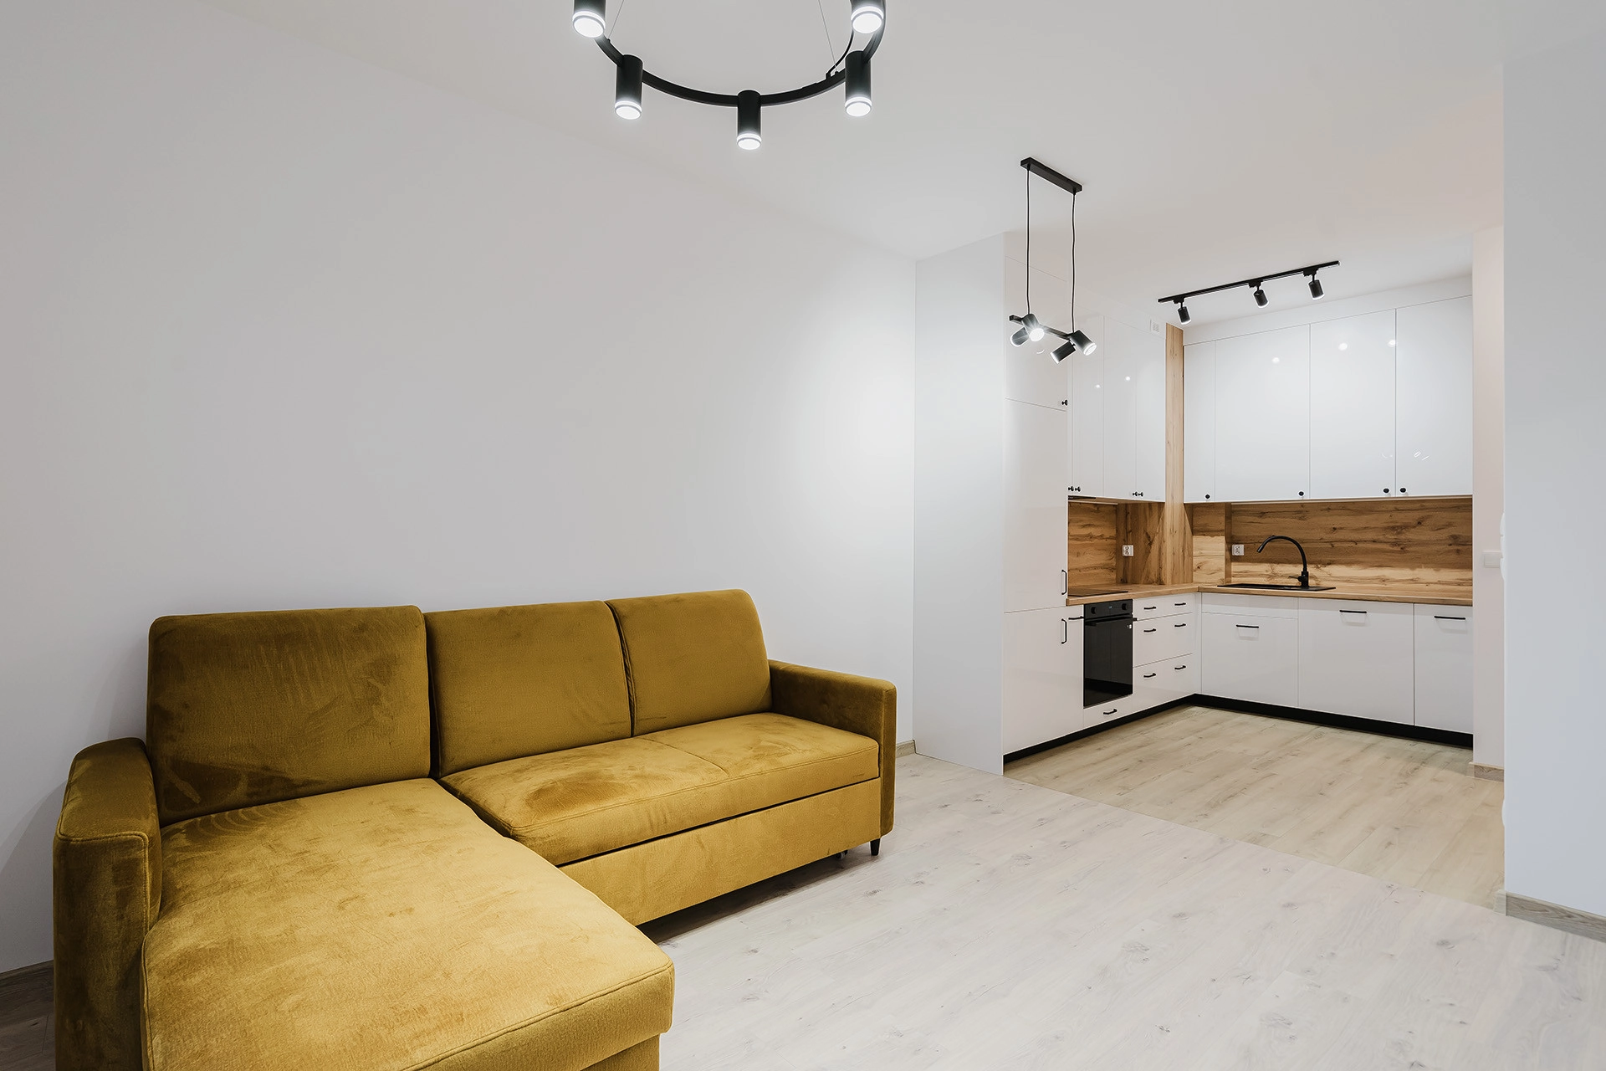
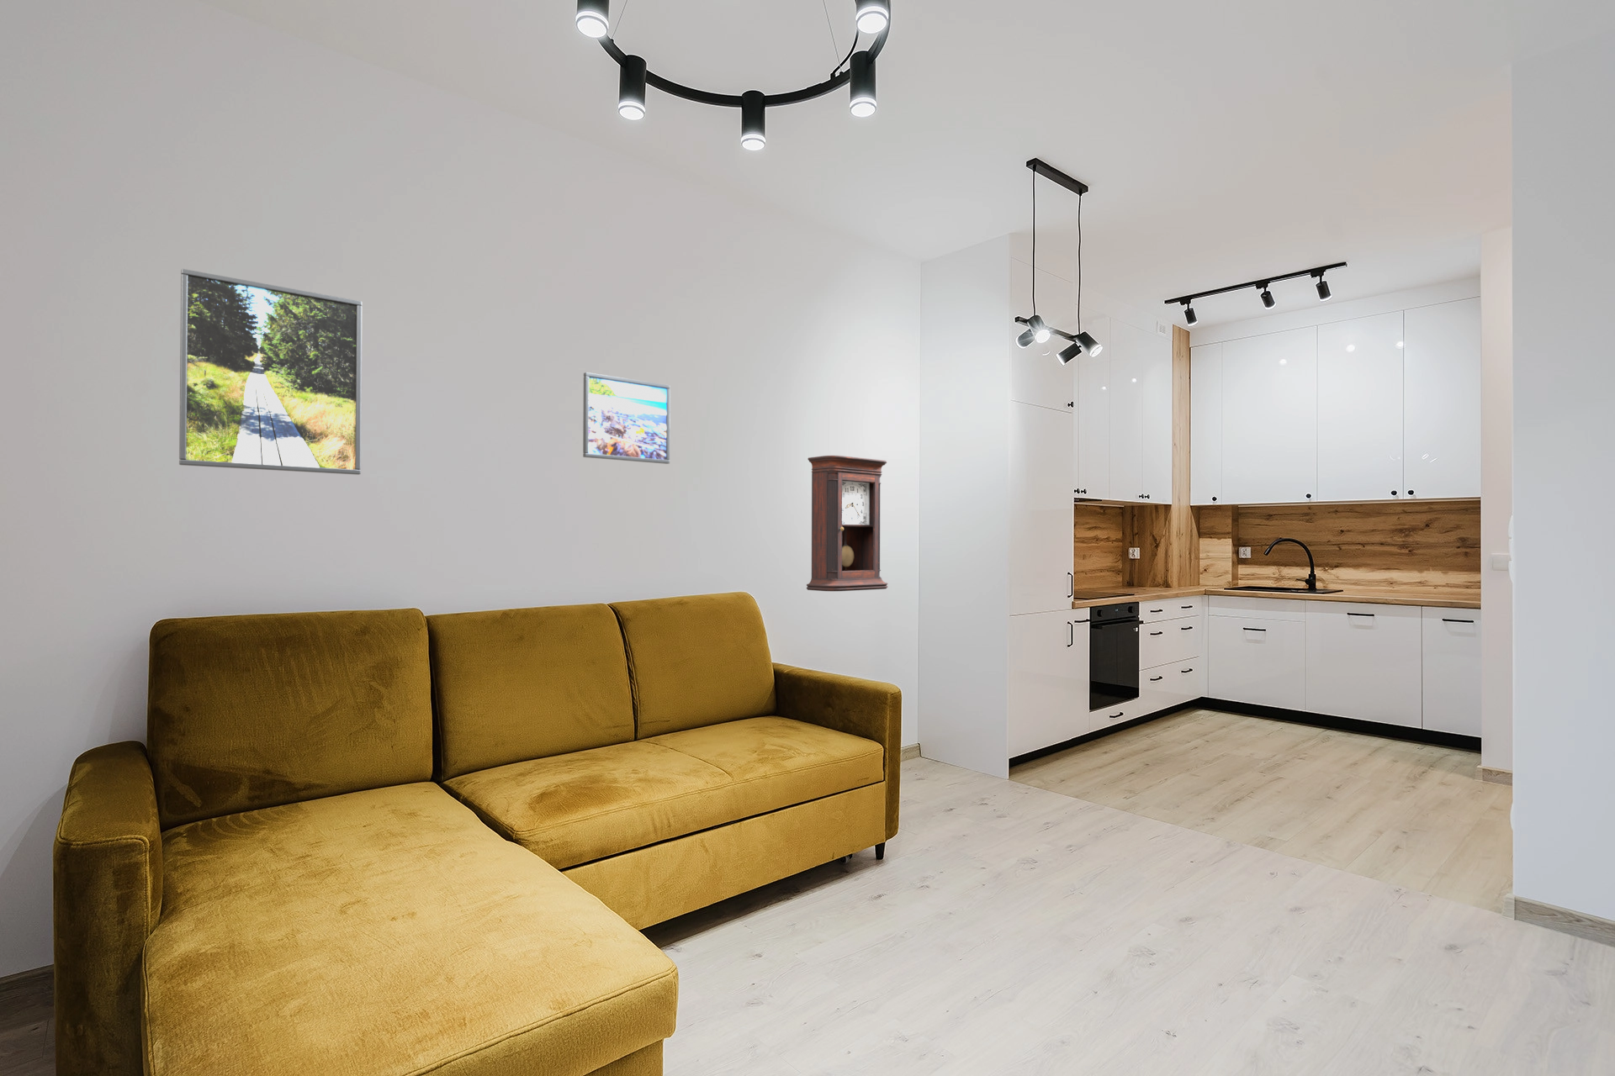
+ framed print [178,268,363,476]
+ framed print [582,371,672,465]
+ pendulum clock [806,455,888,592]
